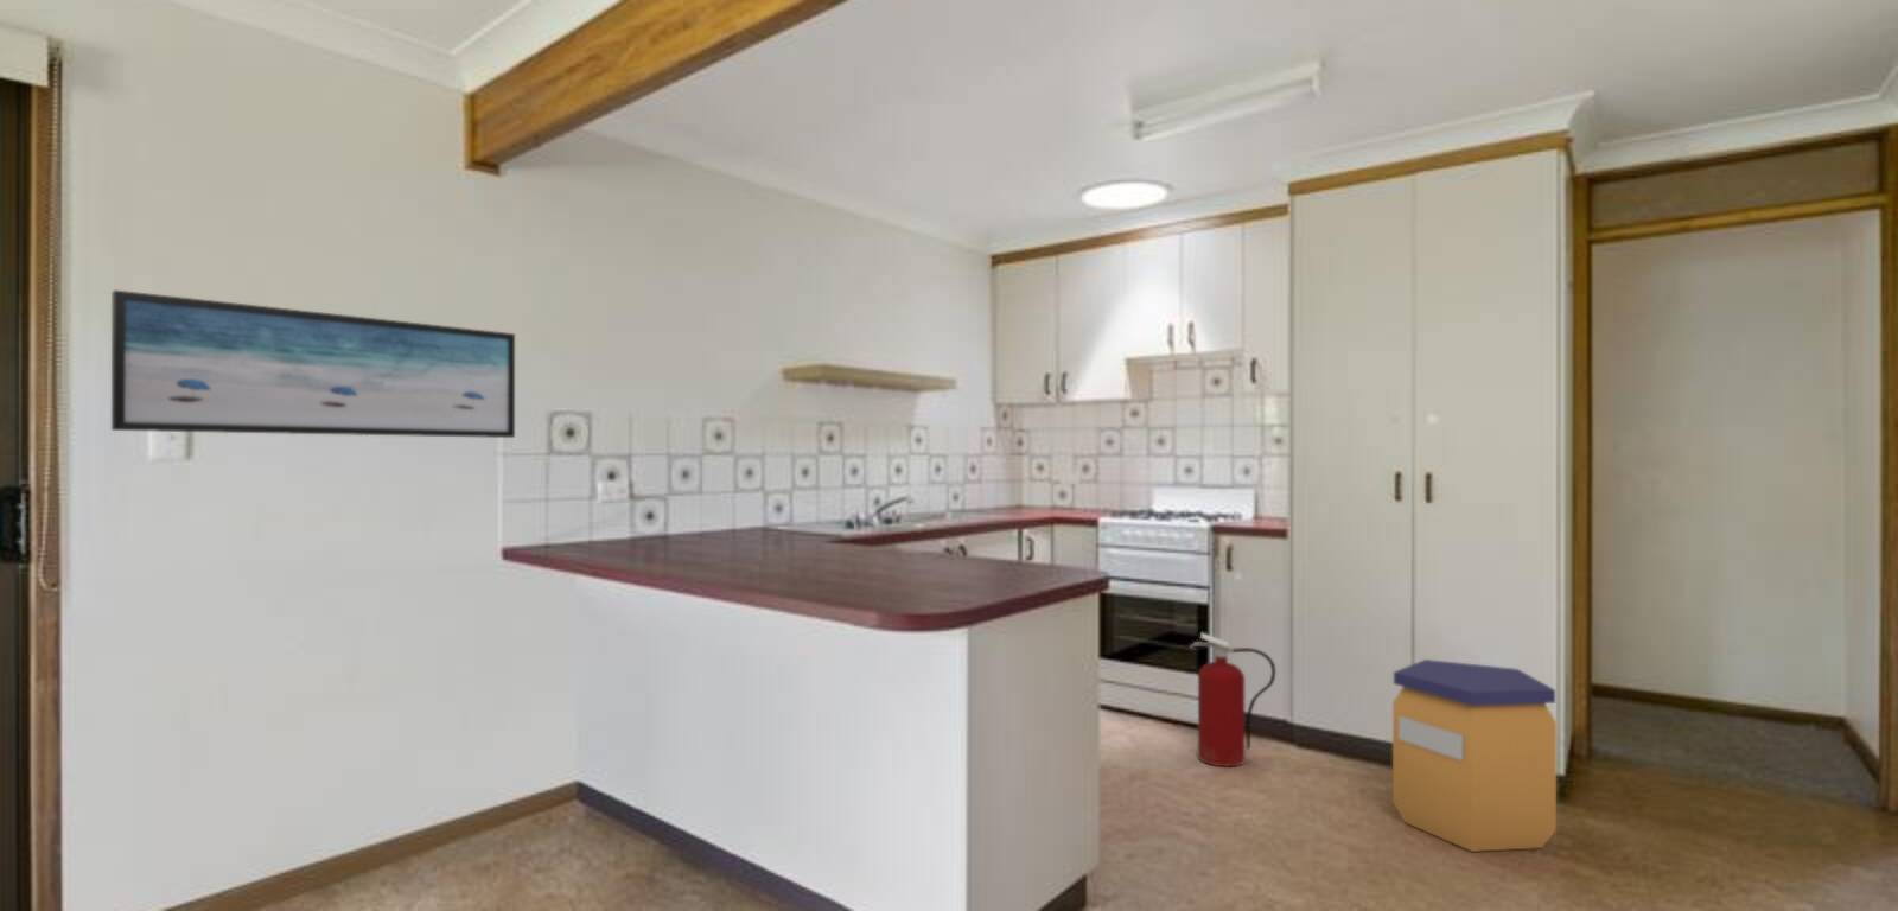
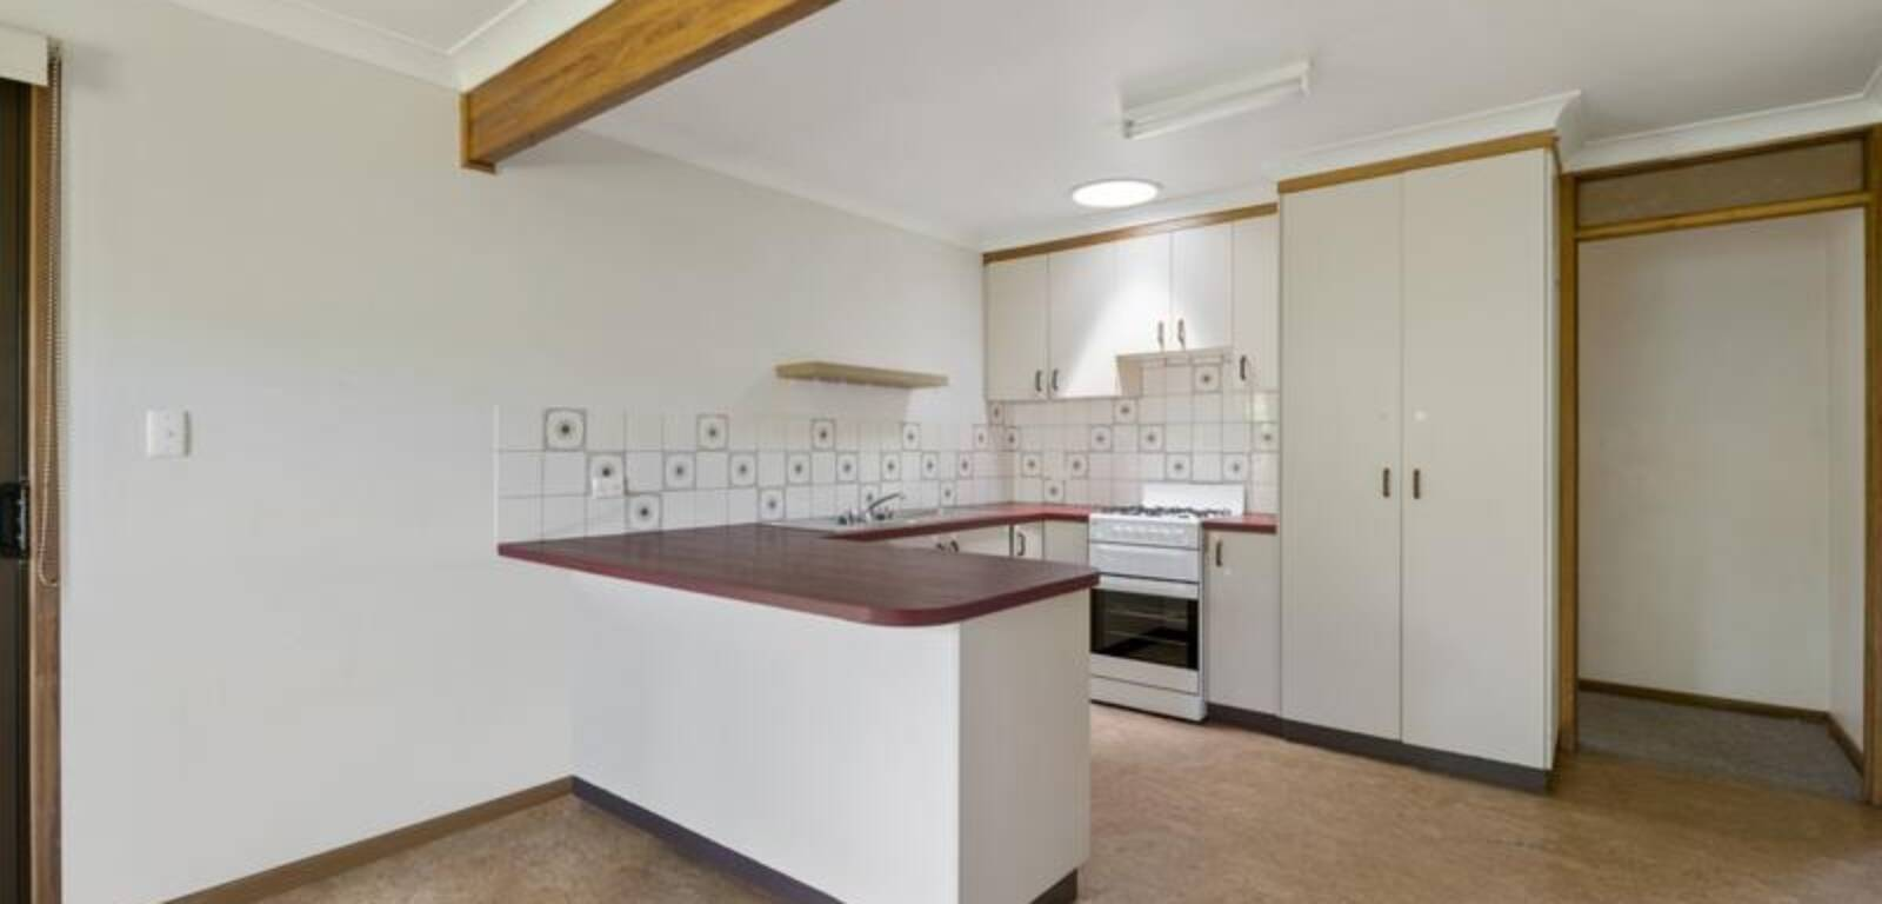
- fire extinguisher [1189,633,1276,767]
- wall art [110,289,516,439]
- trash can [1392,658,1558,853]
